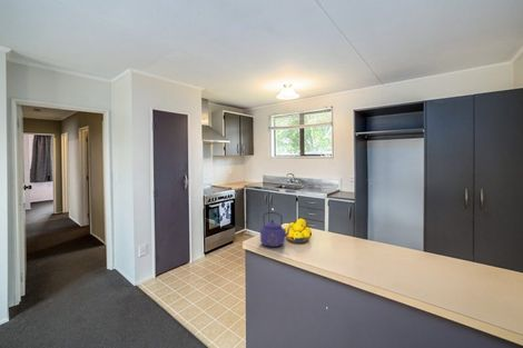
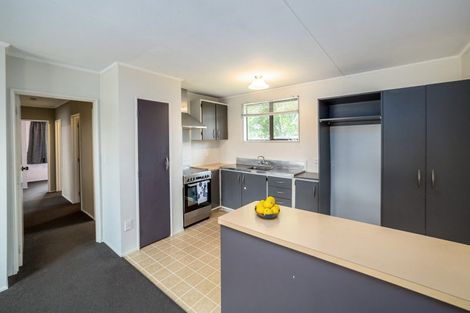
- kettle [259,211,294,248]
